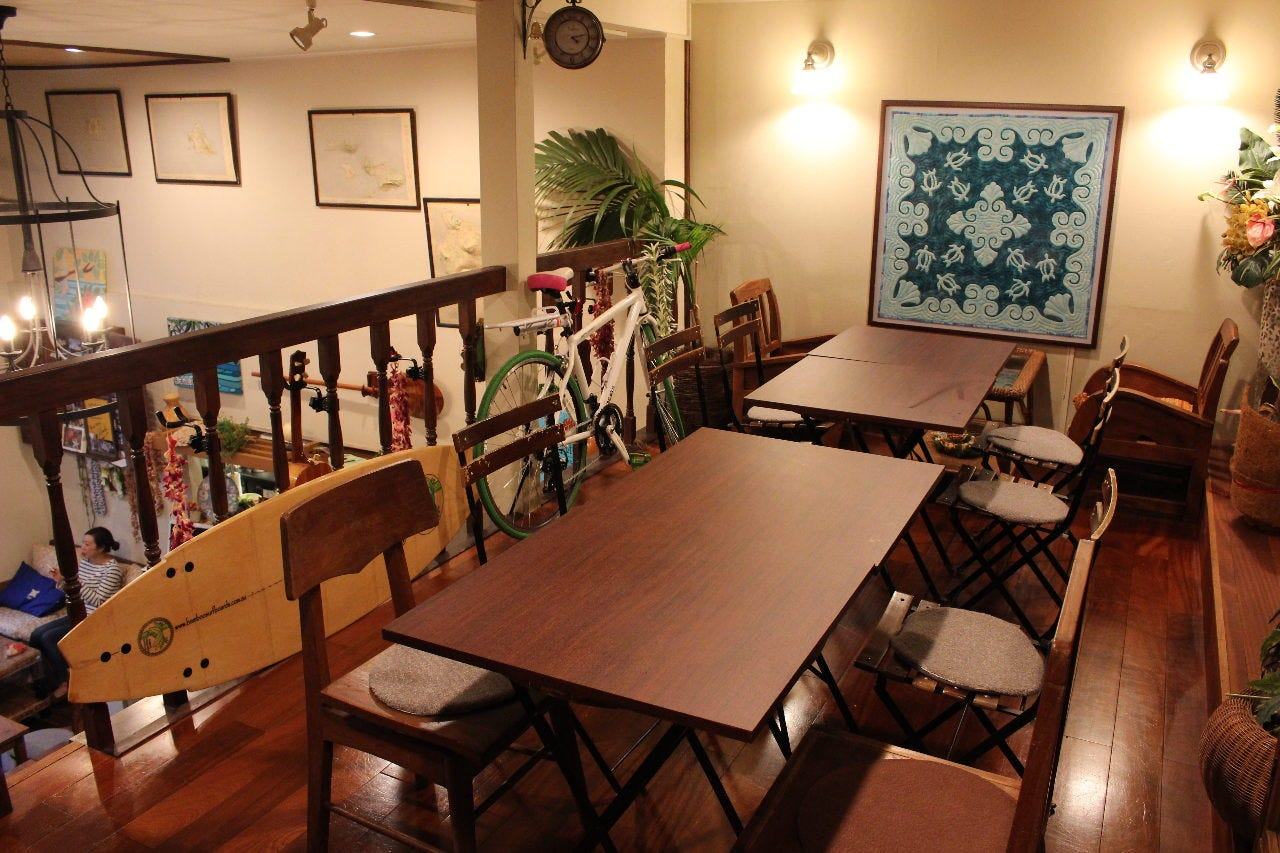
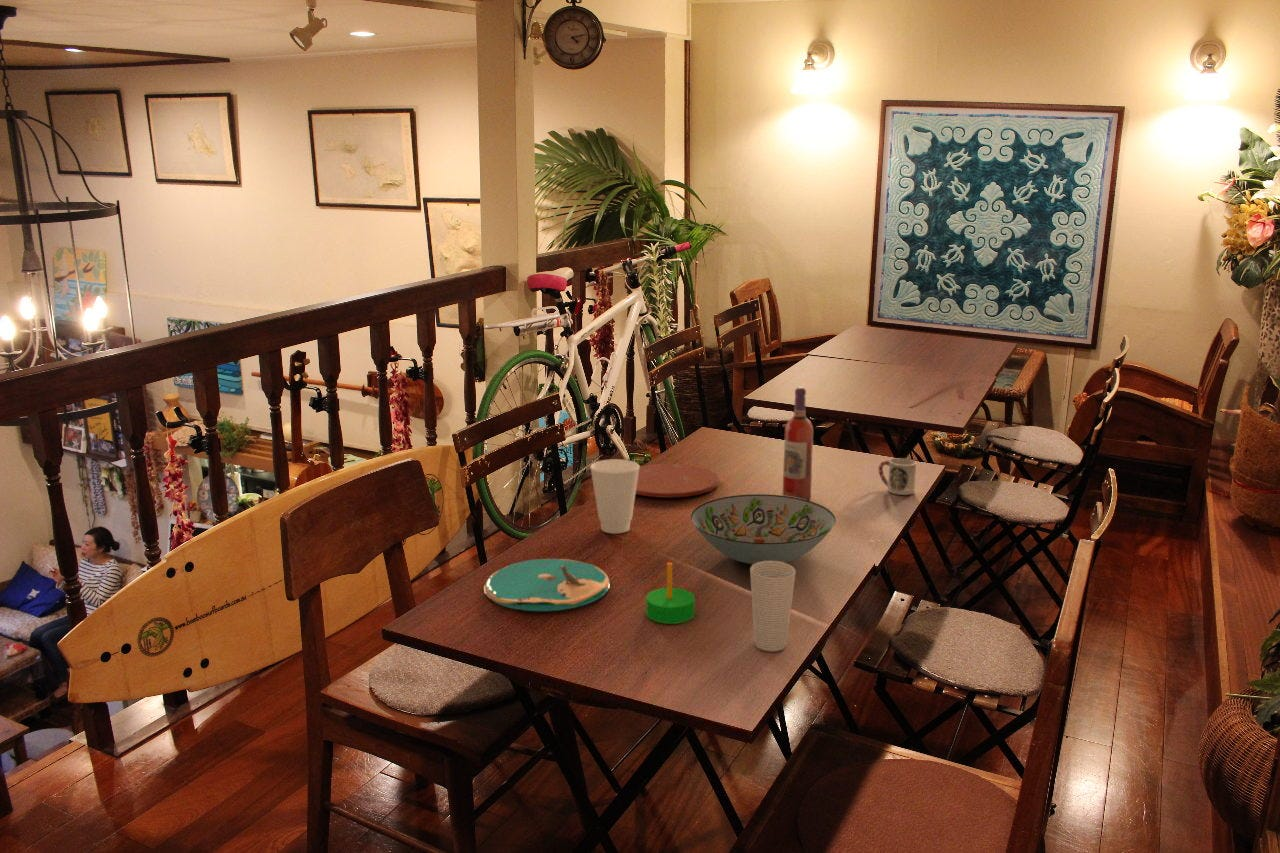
+ cup [749,561,797,653]
+ decorative bowl [690,493,837,566]
+ plate [483,558,611,612]
+ wine bottle [781,386,814,501]
+ cup [877,457,917,496]
+ cup [589,458,640,535]
+ plate [635,463,719,499]
+ candle [645,557,696,625]
